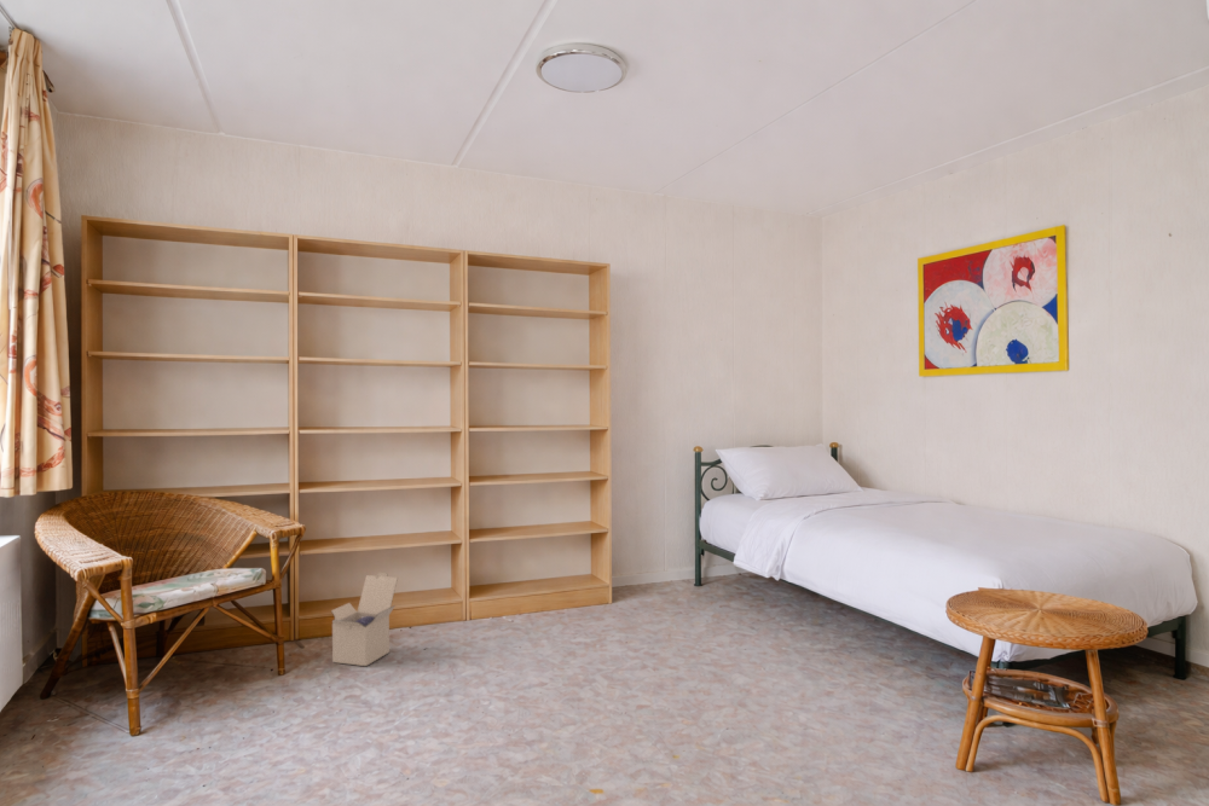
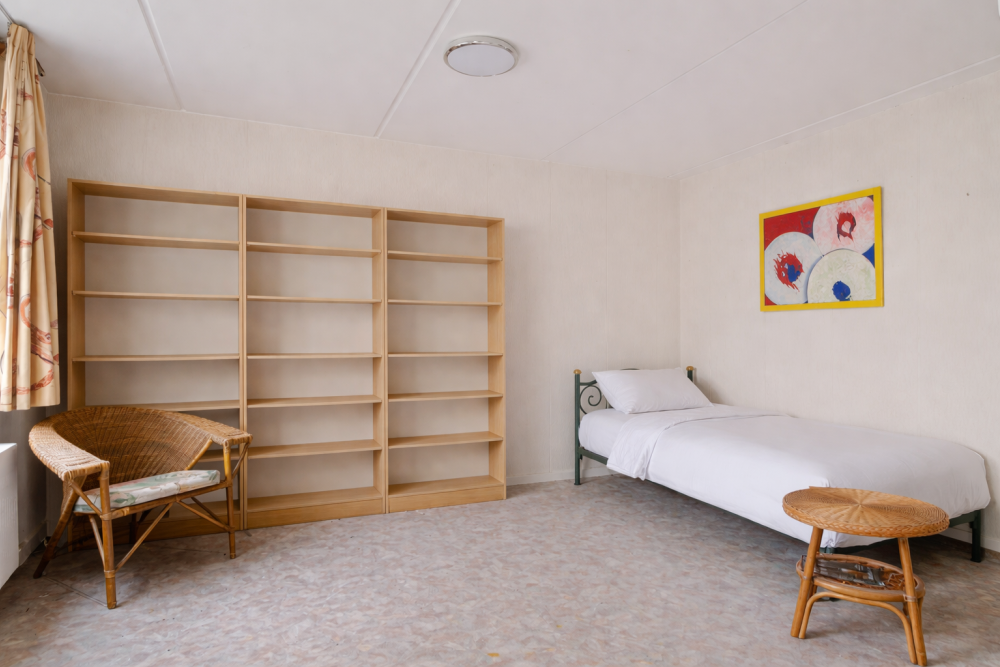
- cardboard box [330,572,399,667]
